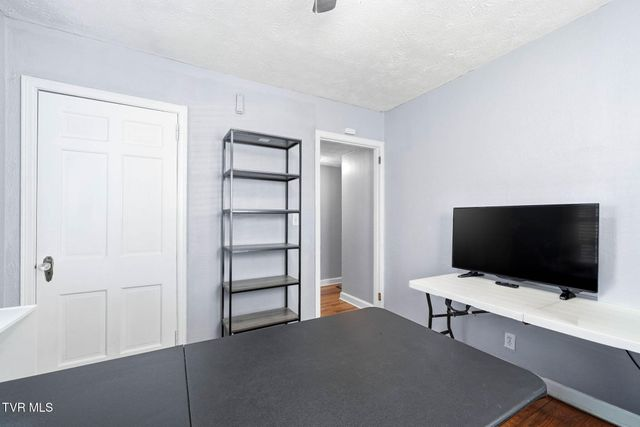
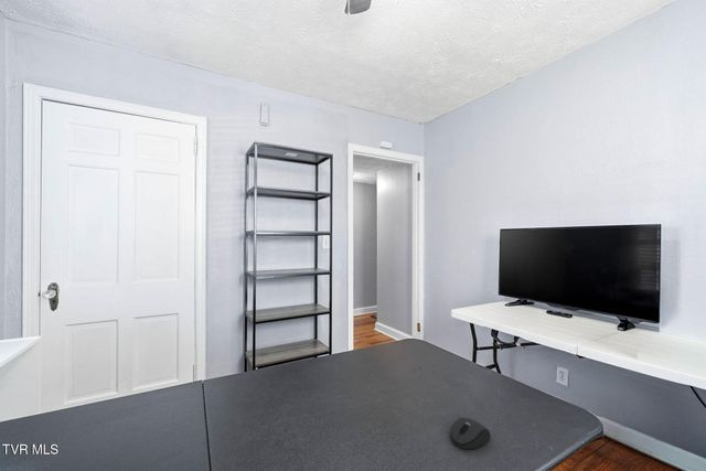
+ mouse [449,417,492,450]
